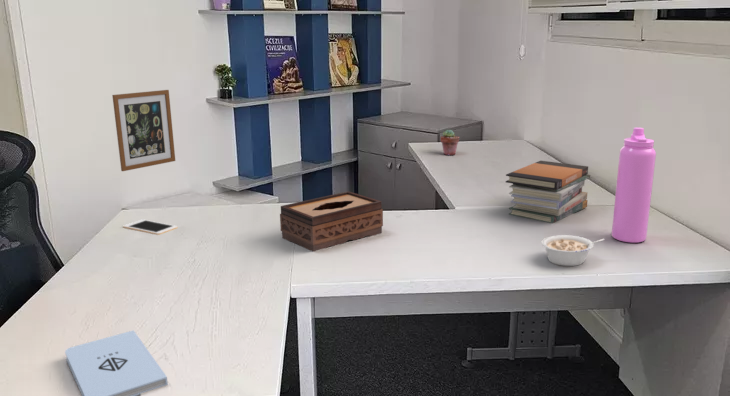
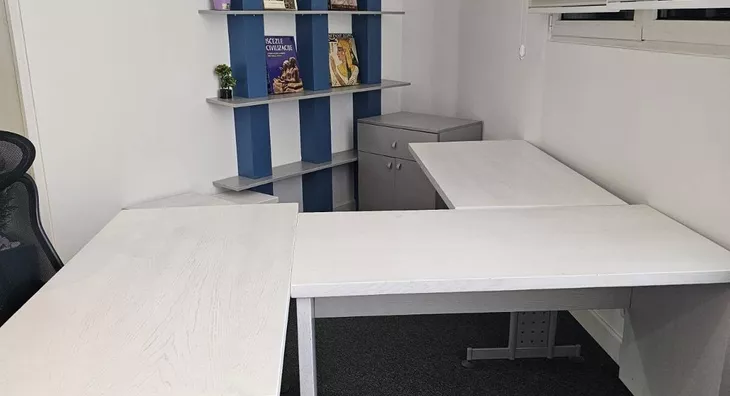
- book stack [505,160,591,224]
- cell phone [122,218,178,236]
- legume [540,234,606,267]
- water bottle [611,127,657,244]
- wall art [111,89,176,172]
- notepad [64,329,169,396]
- tissue box [279,190,384,253]
- potted succulent [440,129,460,156]
